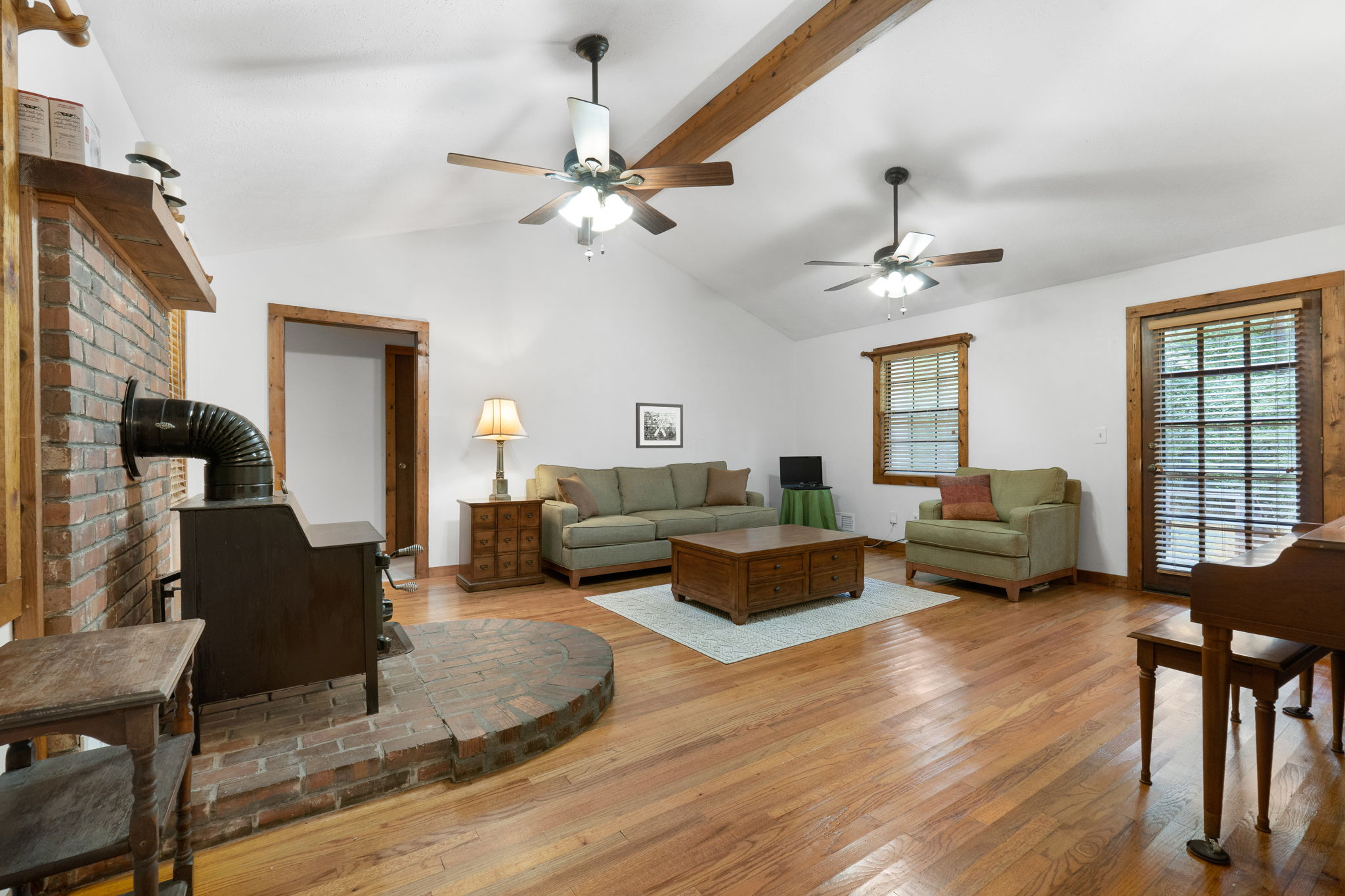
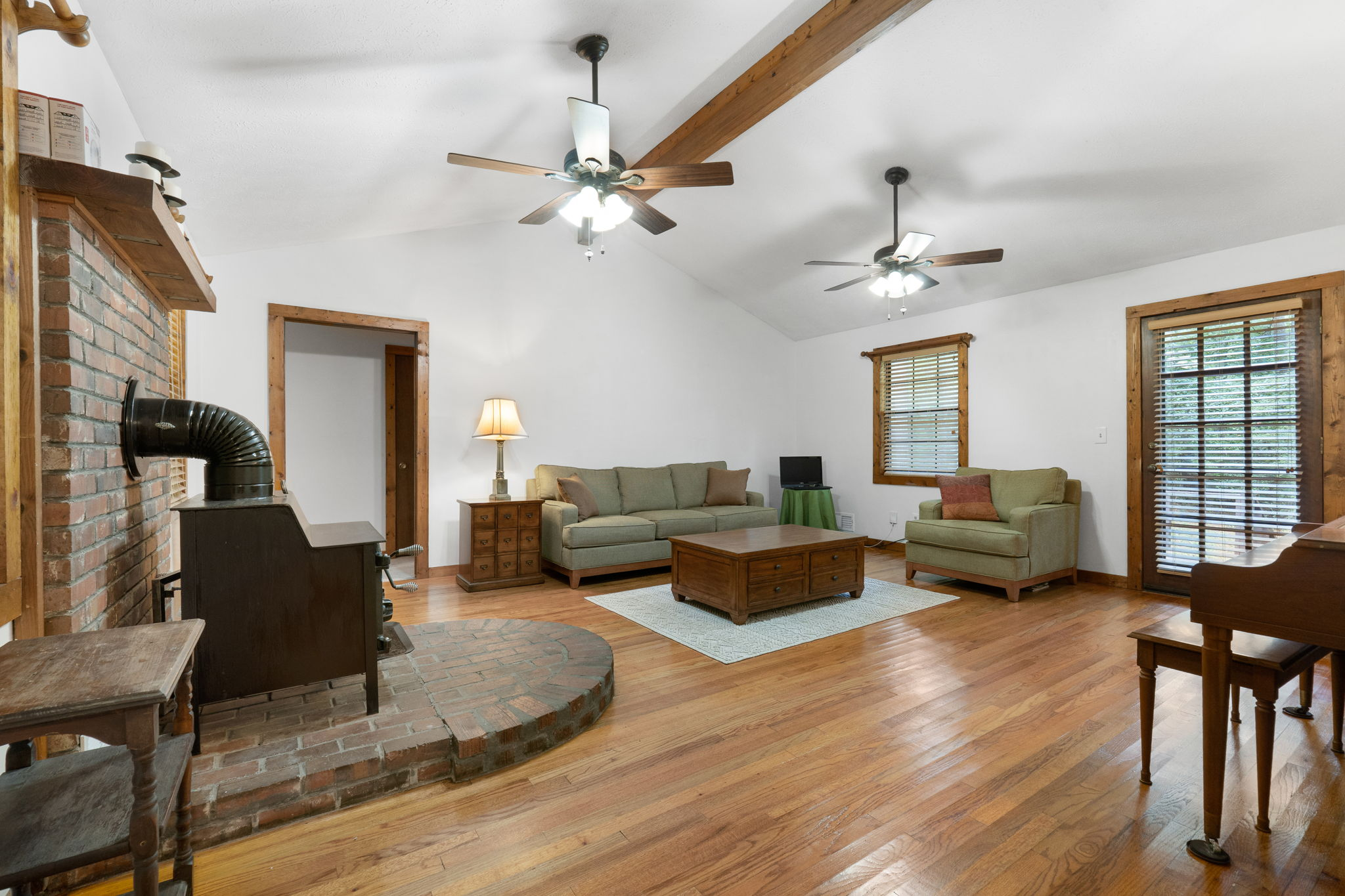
- wall art [635,402,684,449]
